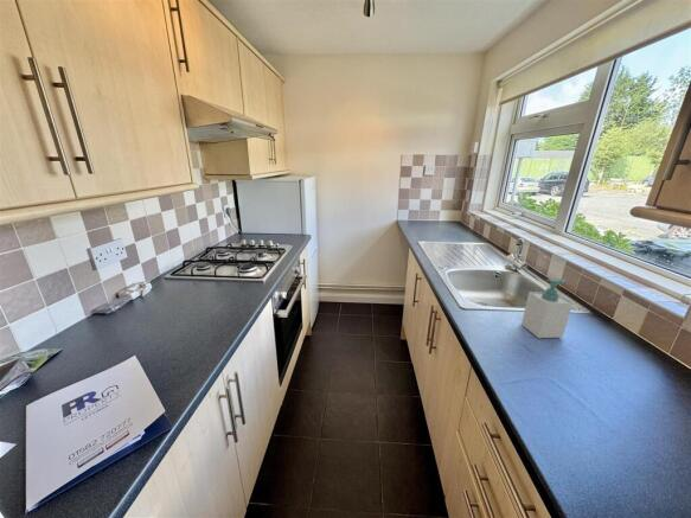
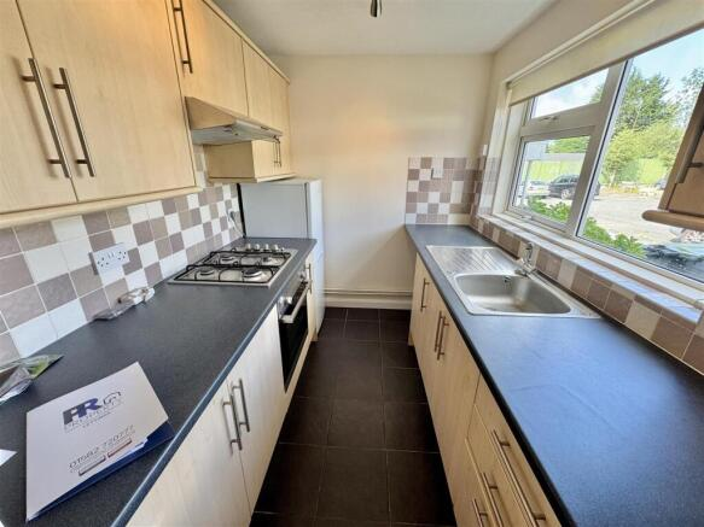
- soap bottle [520,279,574,339]
